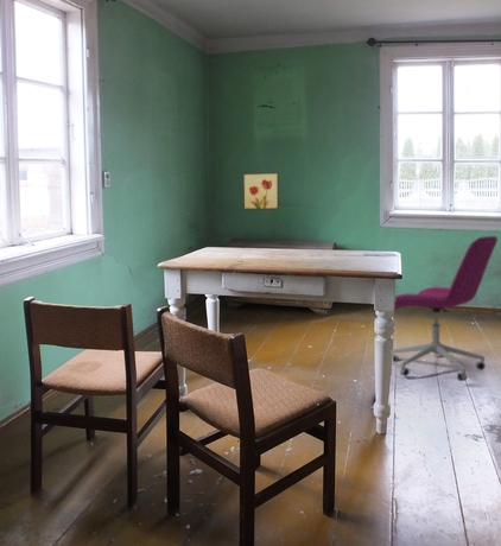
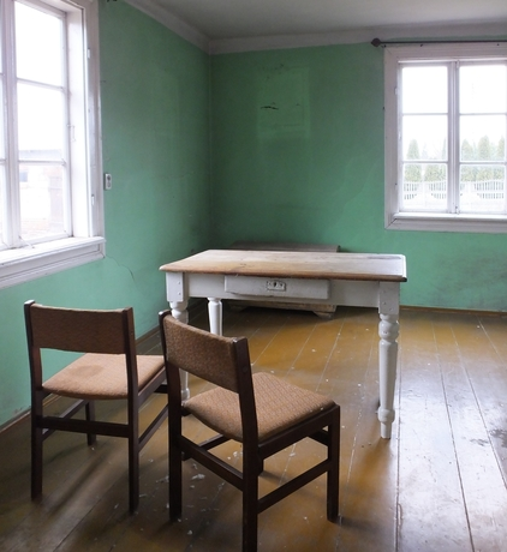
- wall art [242,171,280,211]
- office chair [392,235,499,382]
